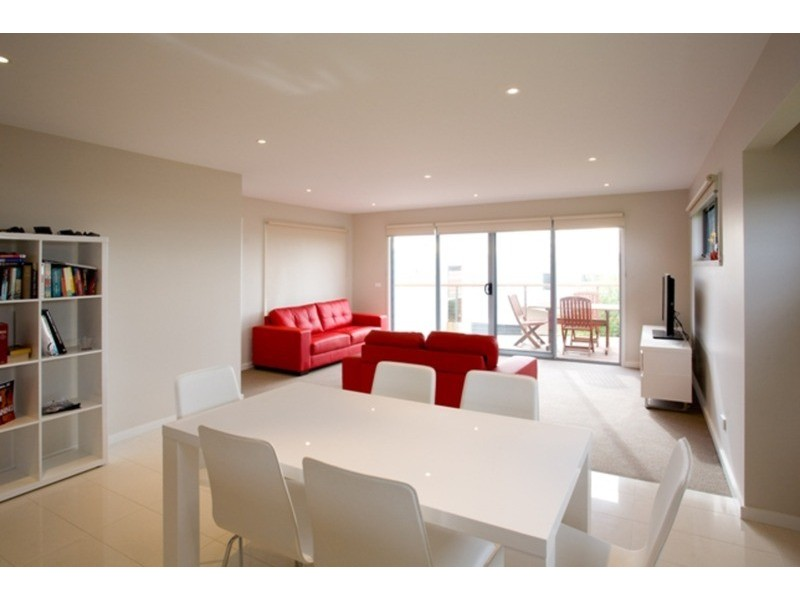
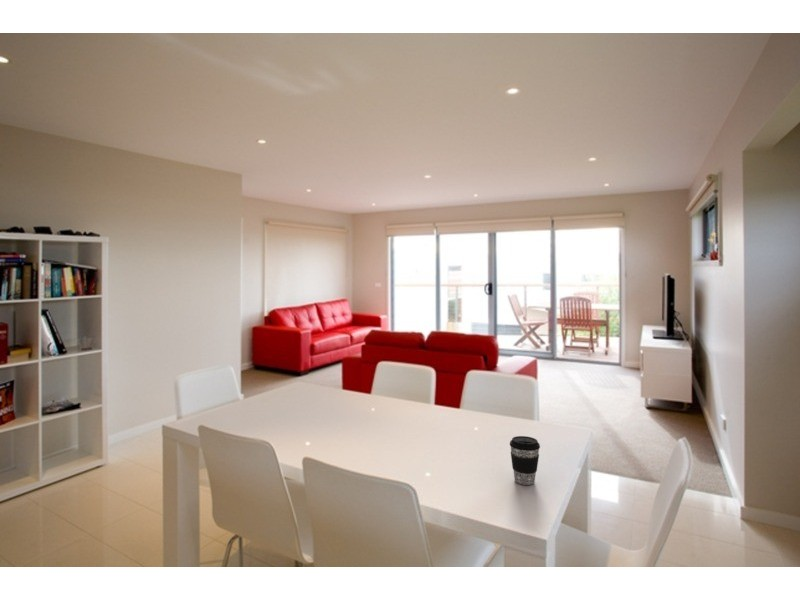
+ coffee cup [509,435,541,486]
